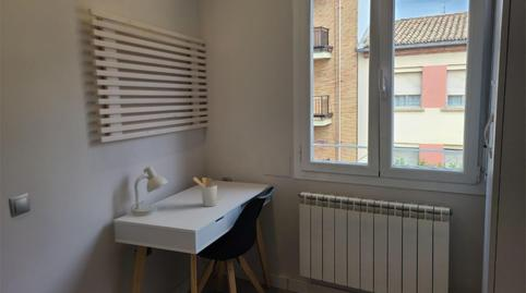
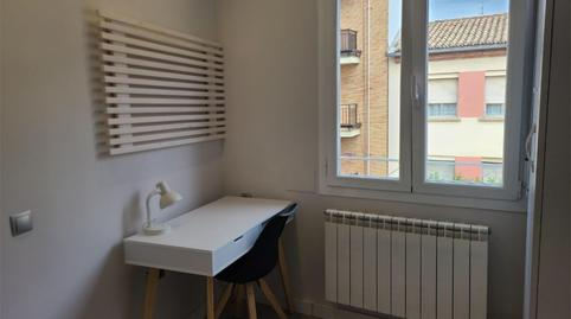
- utensil holder [192,176,218,208]
